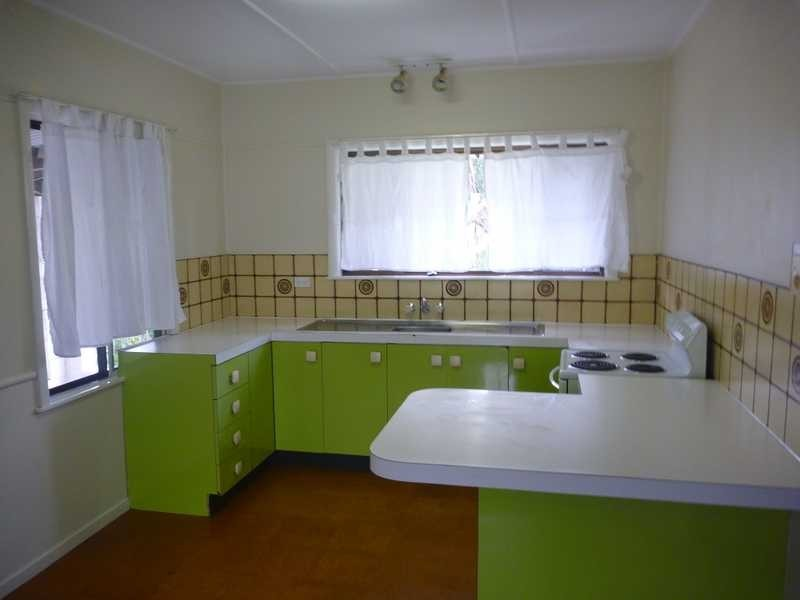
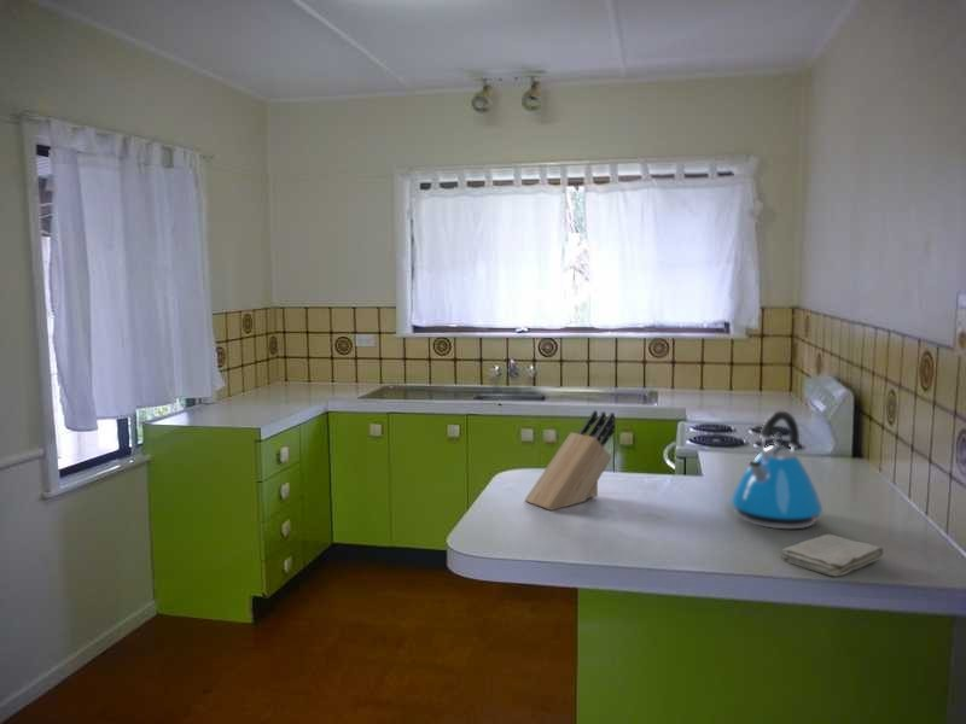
+ washcloth [781,533,884,577]
+ knife block [523,409,617,512]
+ kettle [729,410,824,530]
